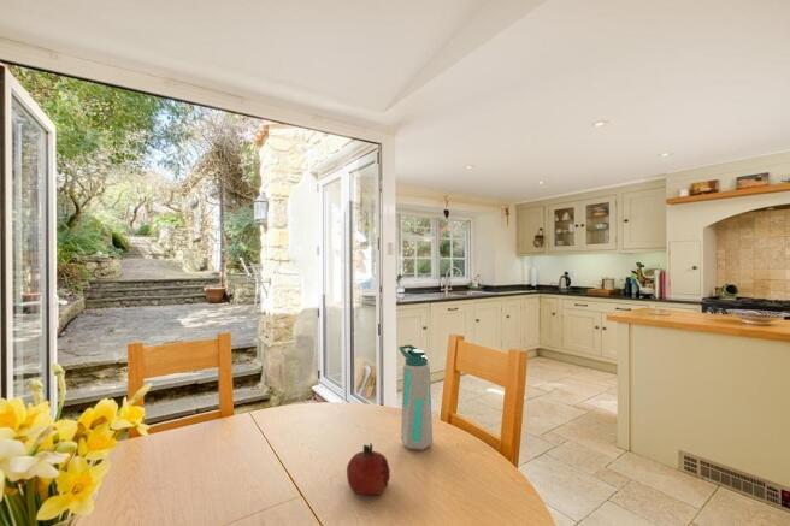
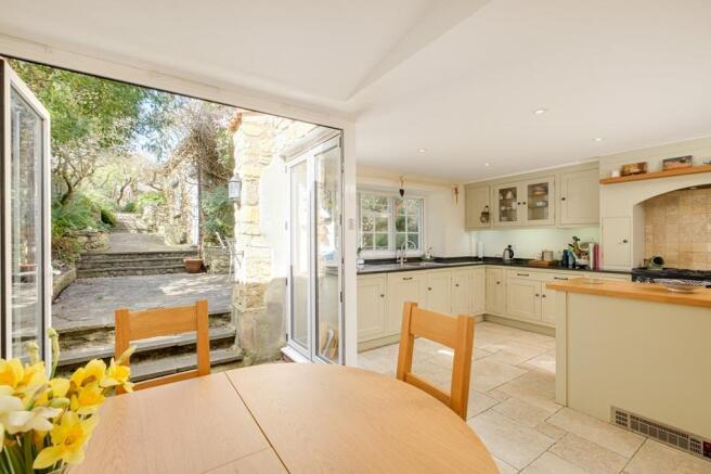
- water bottle [397,344,434,450]
- fruit [346,442,391,496]
